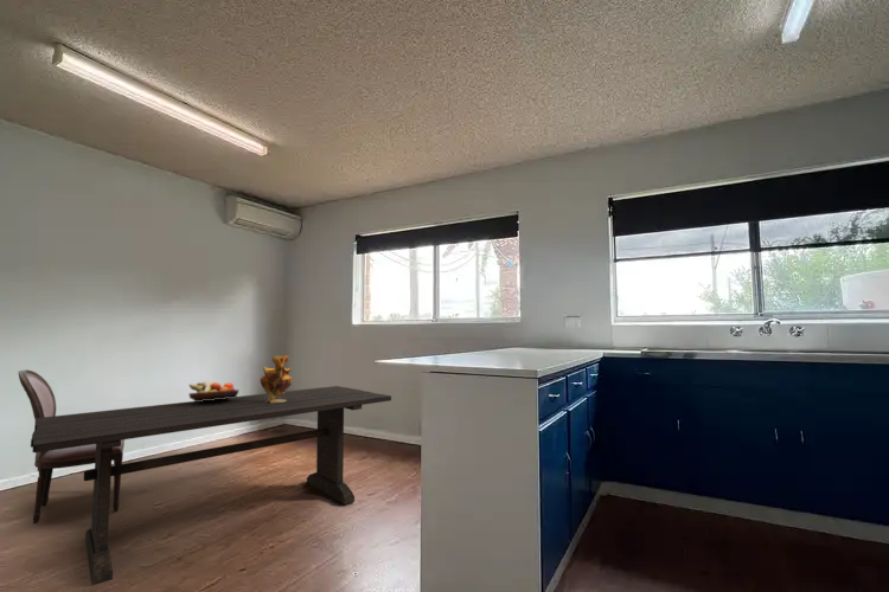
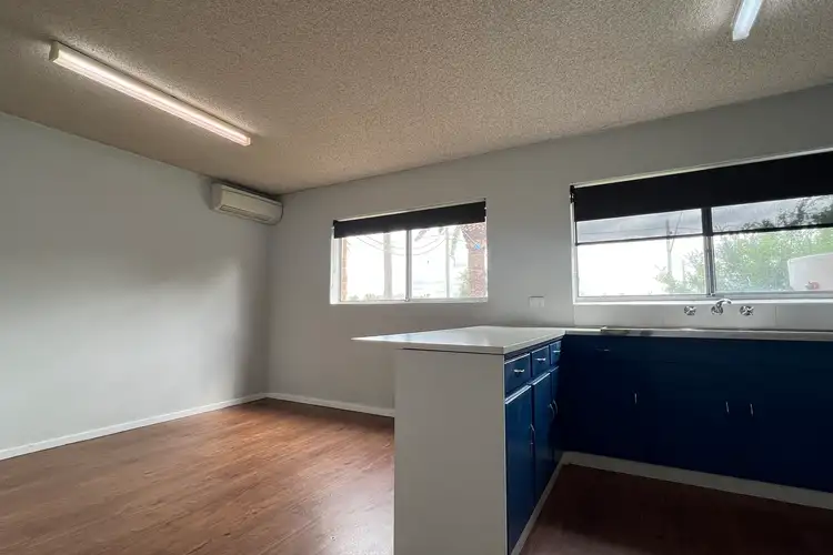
- vase [260,355,294,403]
- fruit bowl [188,380,239,401]
- dining table [30,385,392,587]
- dining chair [18,368,126,525]
